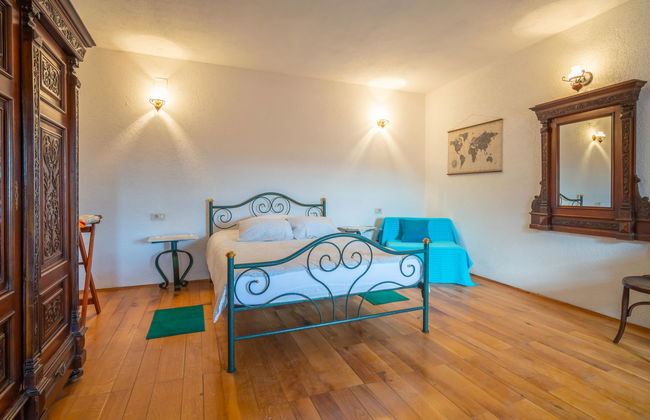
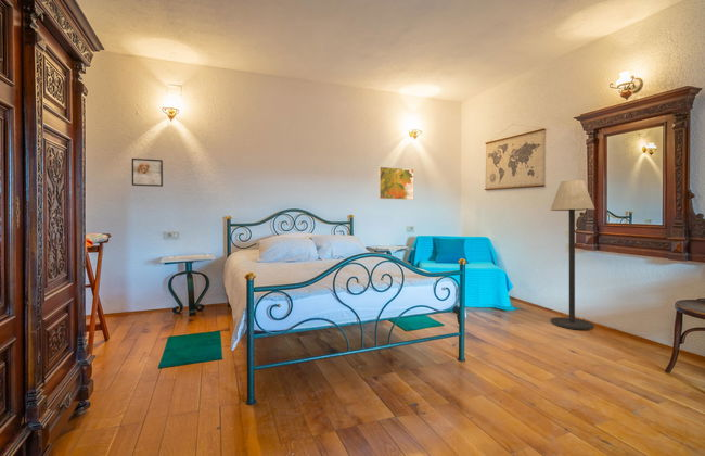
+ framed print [377,166,414,201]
+ floor lamp [549,179,597,331]
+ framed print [131,157,164,188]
